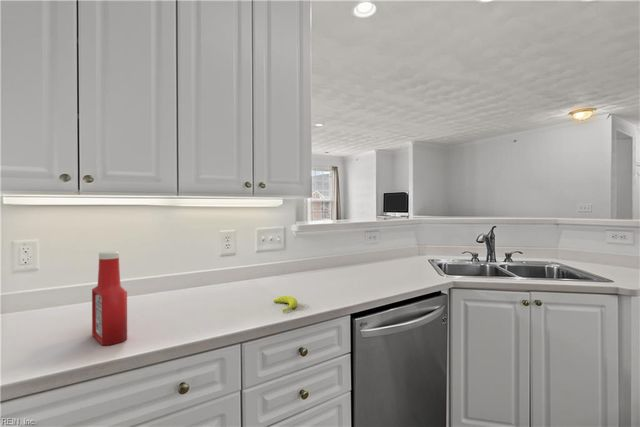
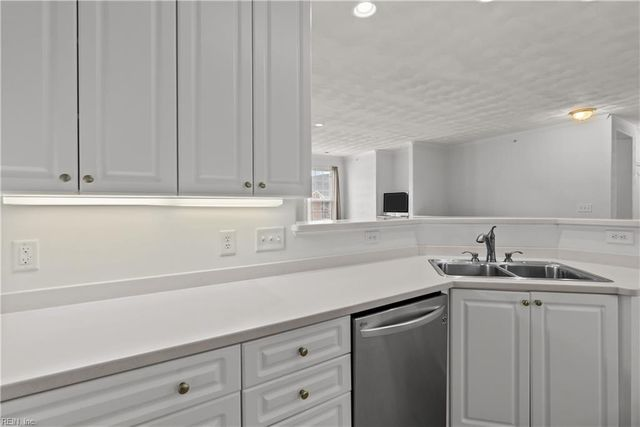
- soap bottle [91,251,128,346]
- banana [273,295,298,313]
